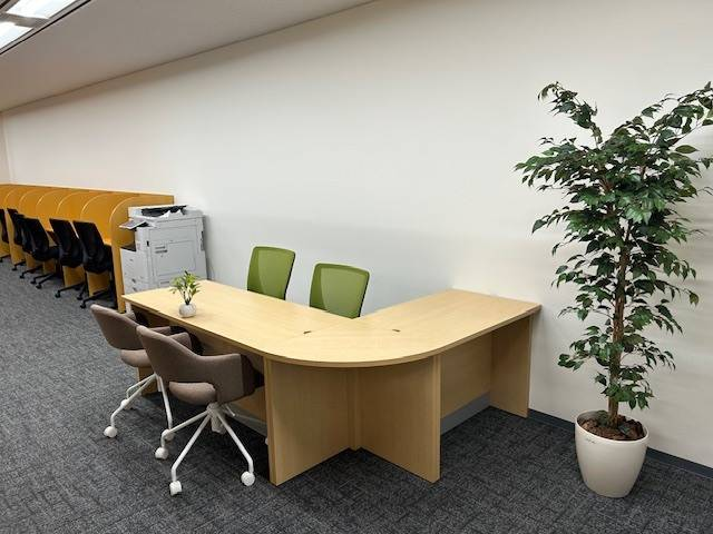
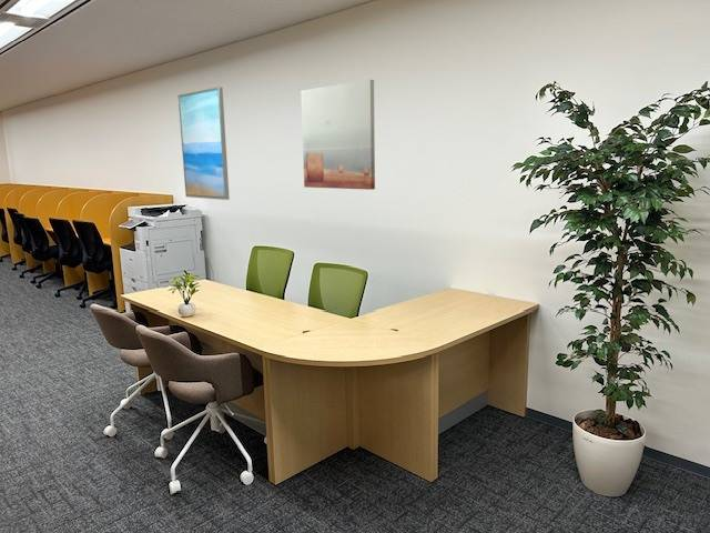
+ wall art [300,79,376,191]
+ wall art [178,86,231,201]
